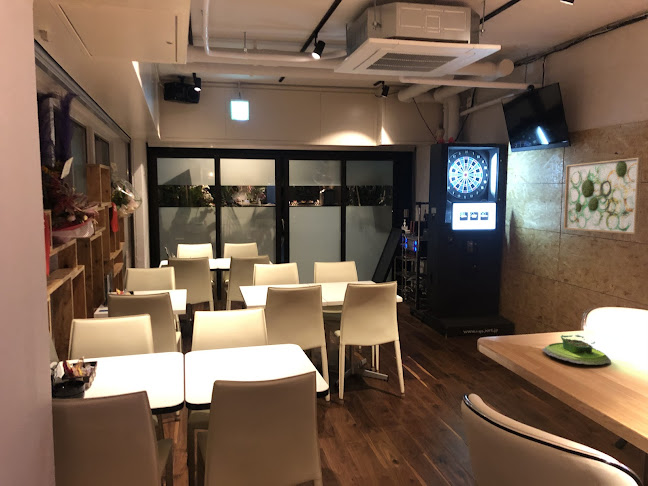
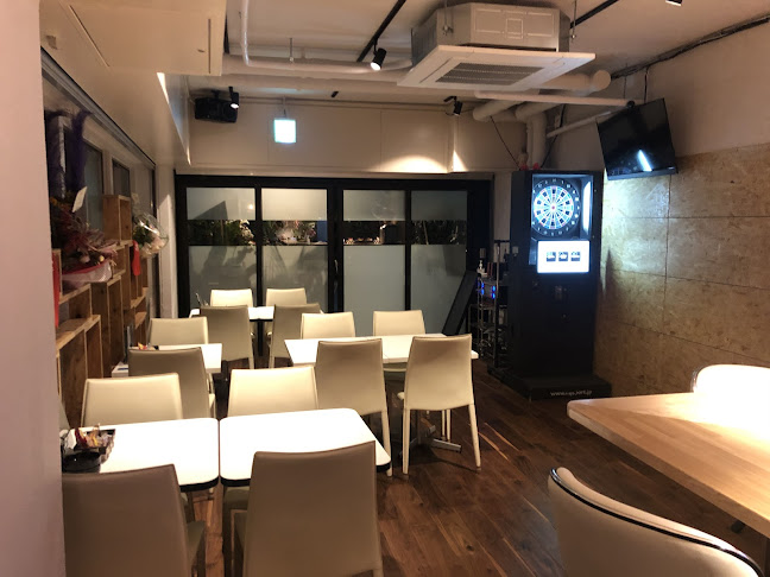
- wall art [563,157,643,235]
- plant pot [541,334,612,366]
